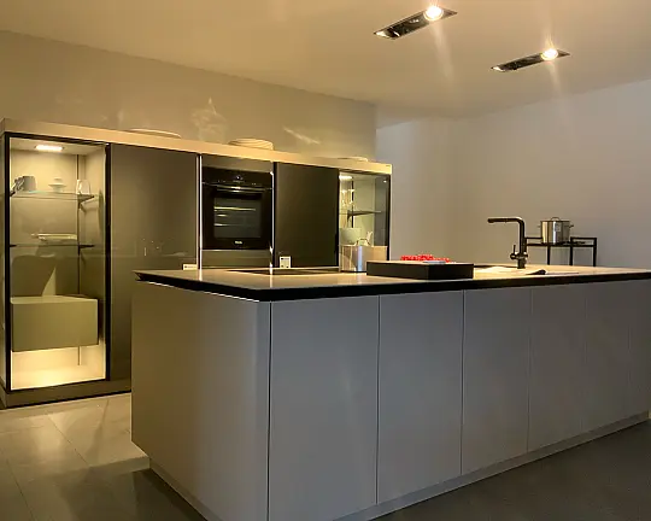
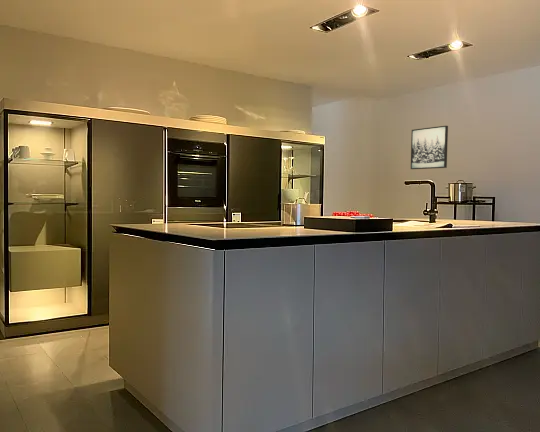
+ wall art [410,125,449,170]
